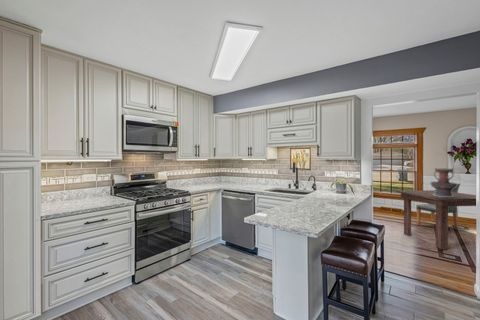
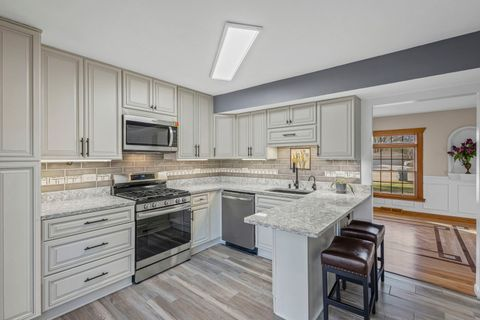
- decorative urn [428,167,458,197]
- dining table [395,189,477,250]
- dining chair [415,181,461,229]
